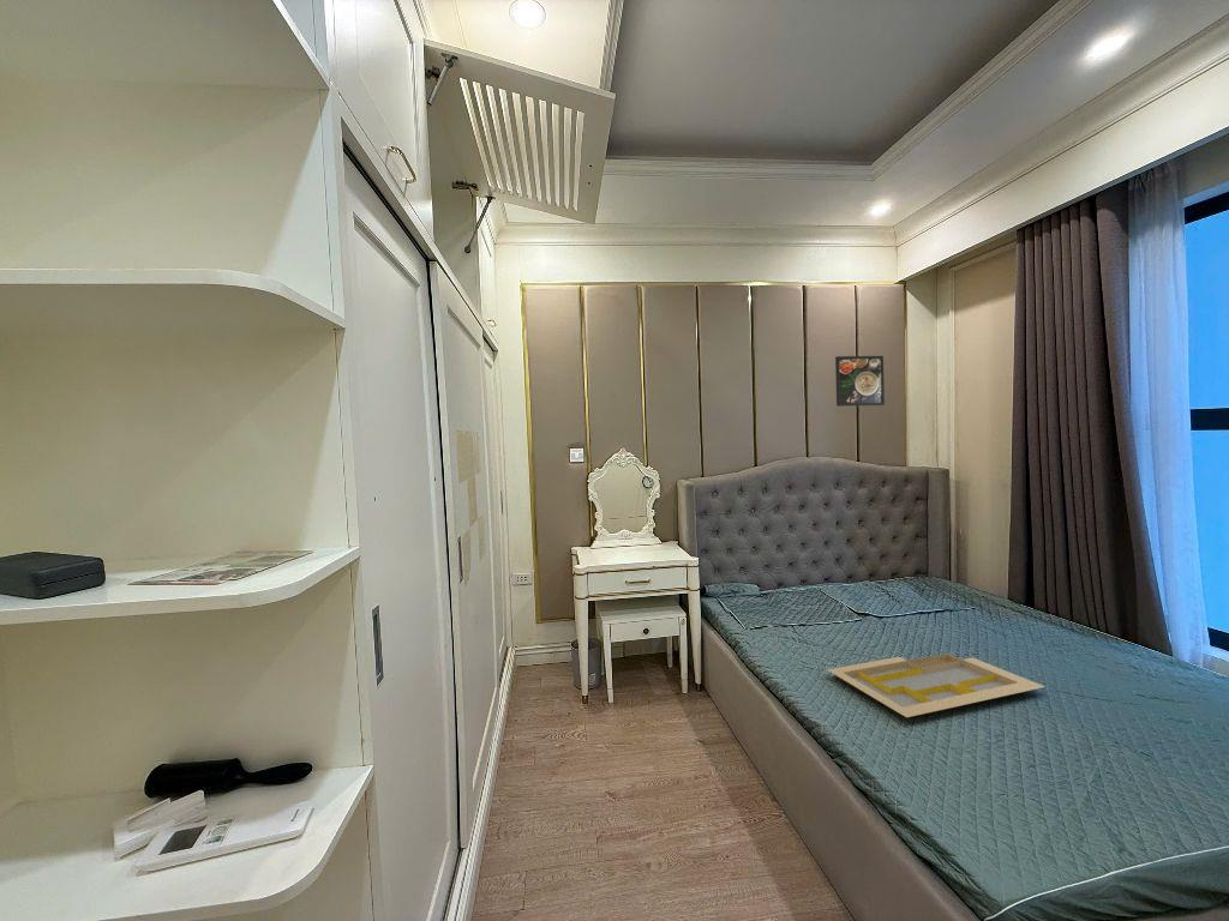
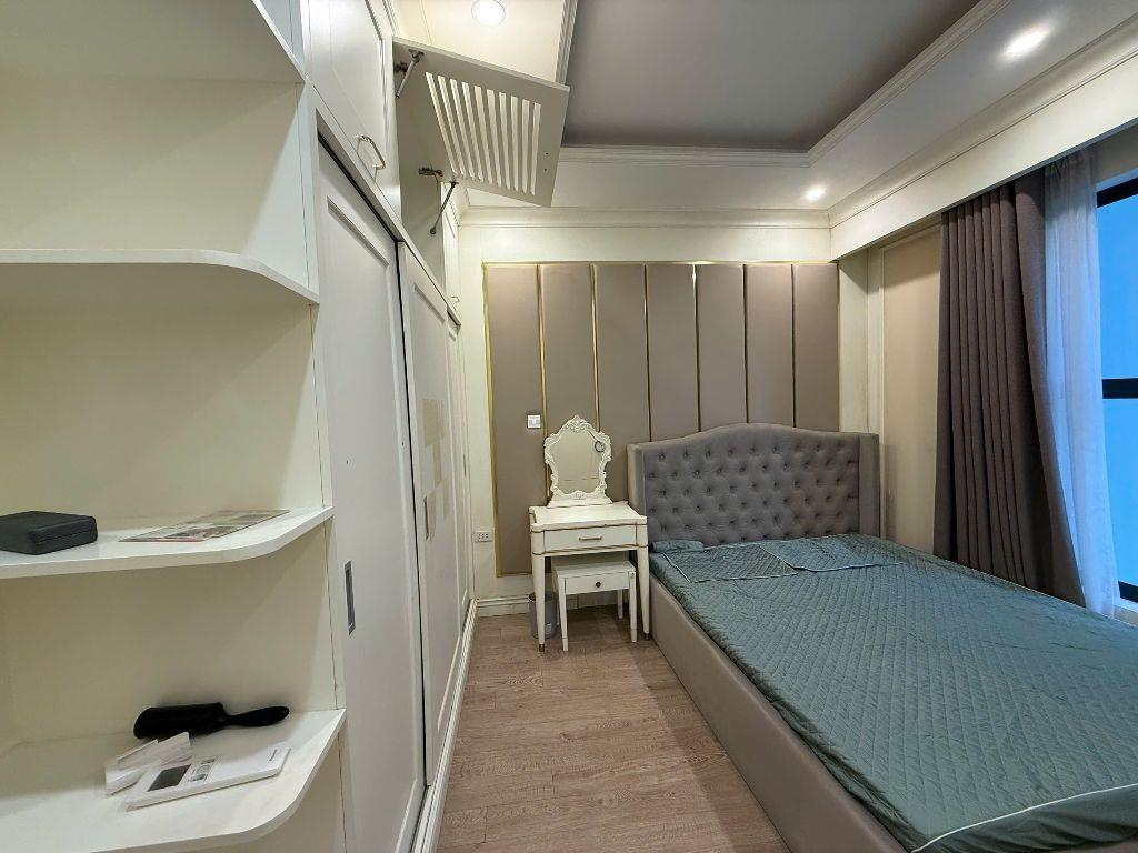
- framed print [834,355,886,408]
- serving tray [826,652,1047,718]
